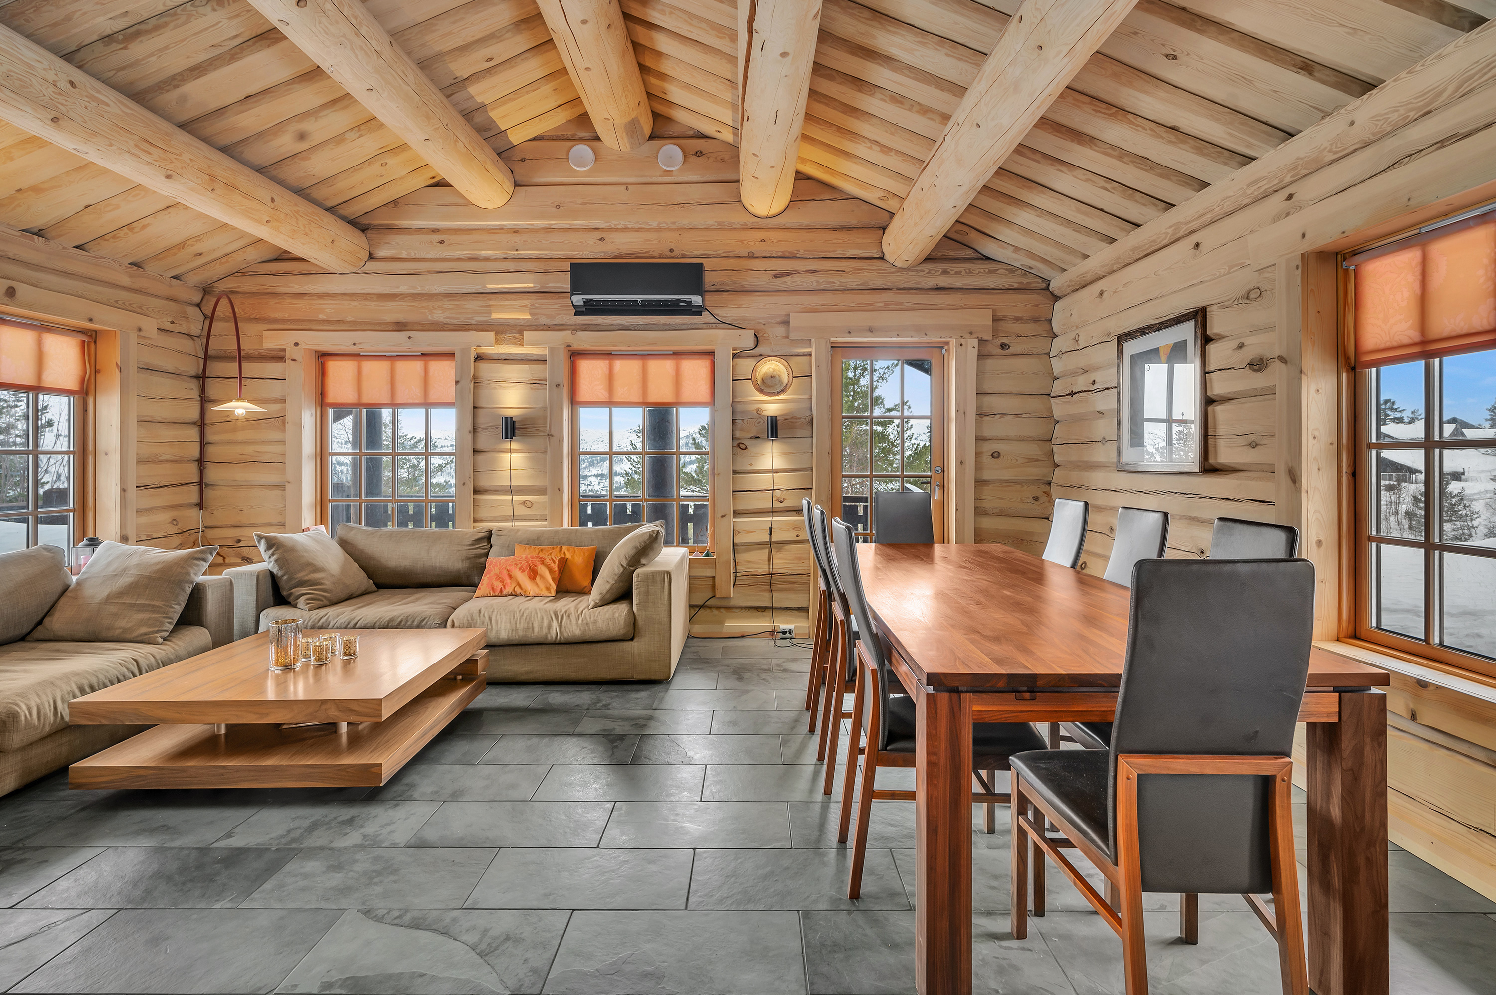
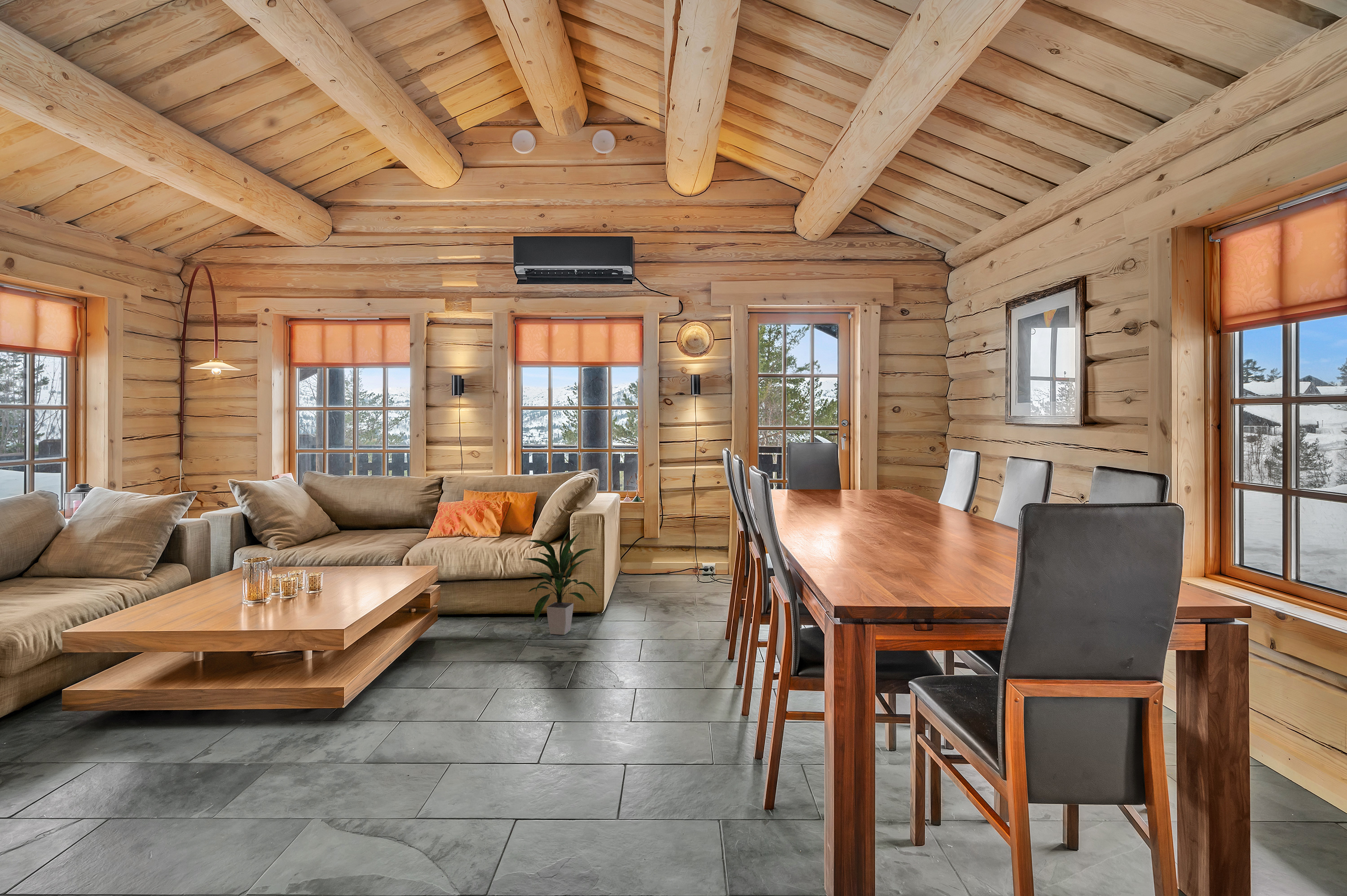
+ indoor plant [520,529,599,635]
